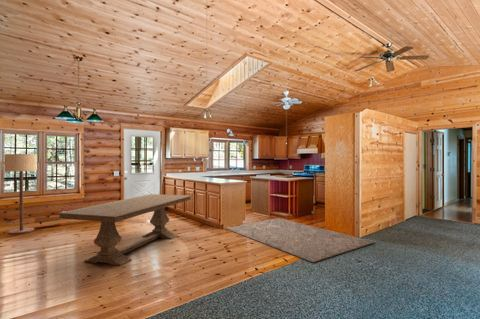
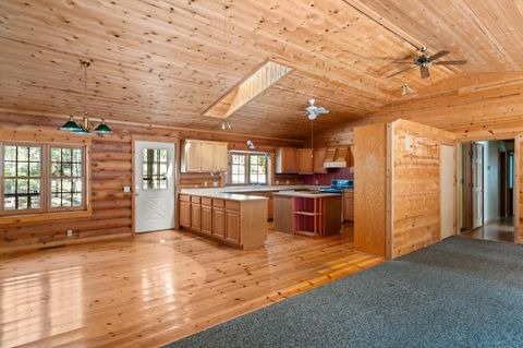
- rug [224,217,376,264]
- floor lamp [3,153,38,235]
- dining table [56,193,192,267]
